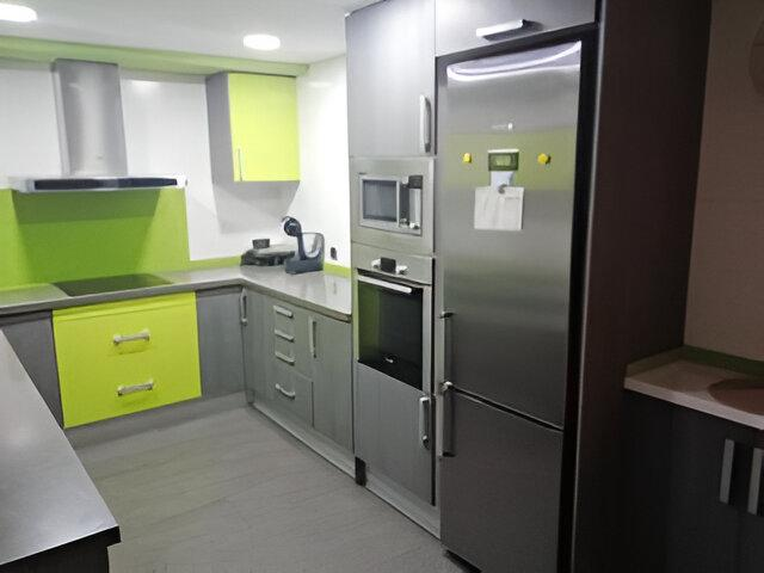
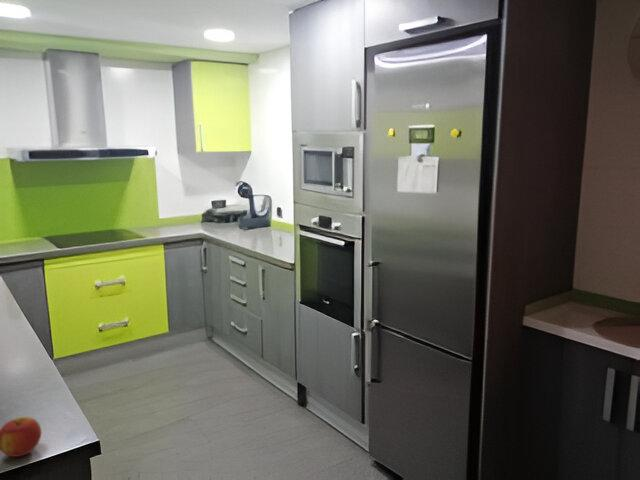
+ apple [0,416,42,458]
